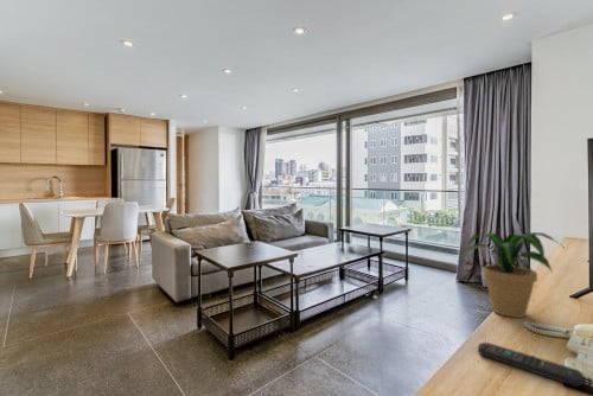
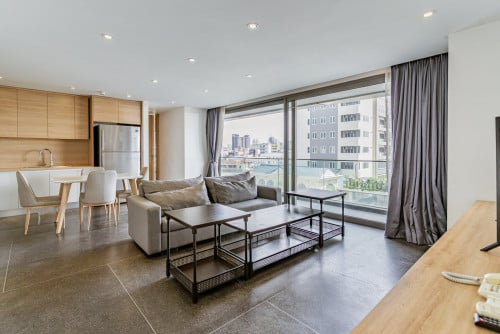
- potted plant [457,231,563,319]
- remote control [477,341,585,388]
